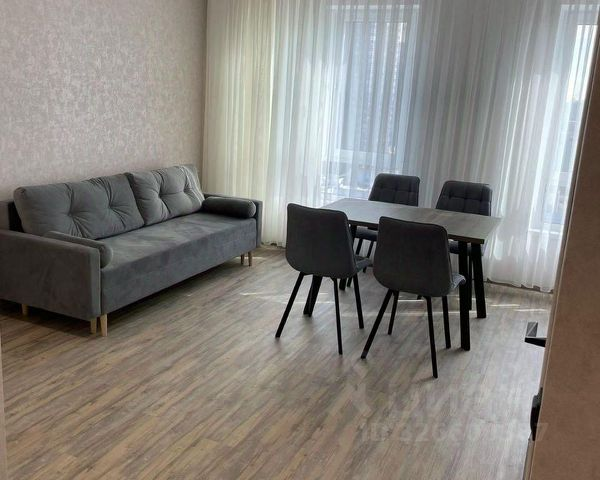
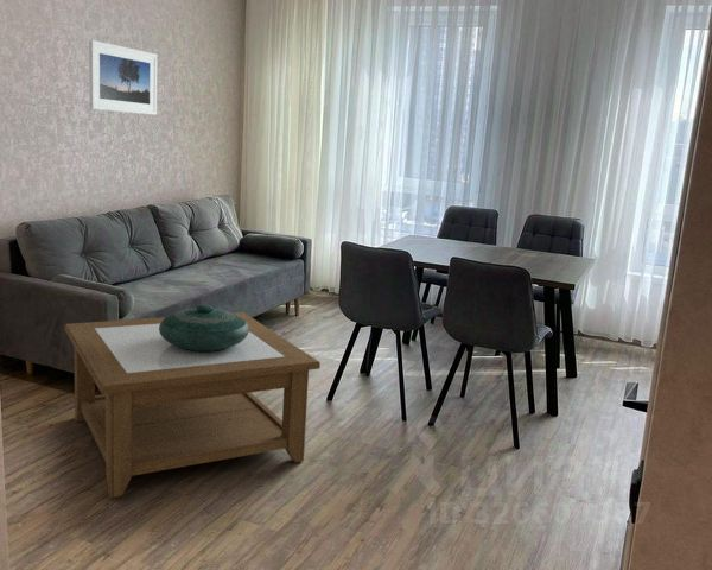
+ decorative bowl [159,304,249,353]
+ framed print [88,39,159,116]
+ coffee table [64,311,322,499]
